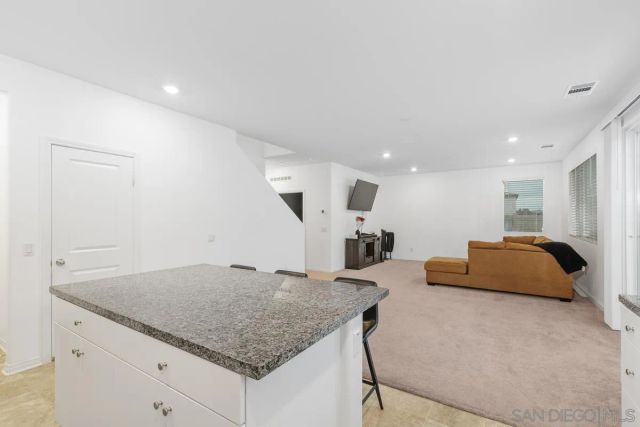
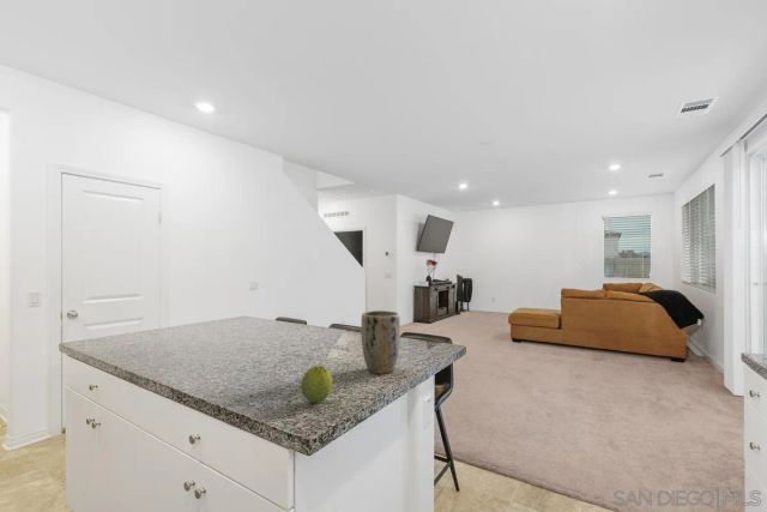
+ fruit [300,365,333,404]
+ plant pot [360,309,400,375]
